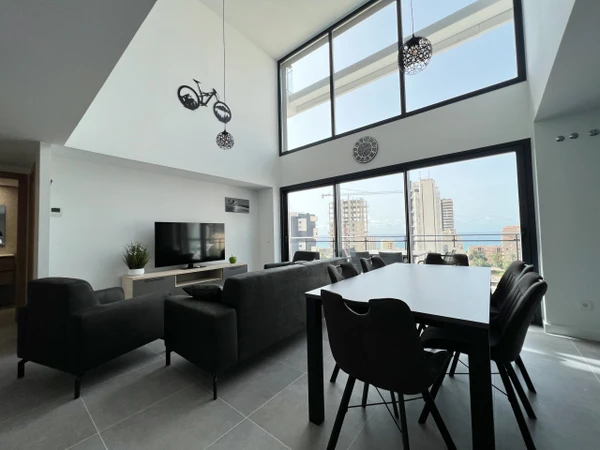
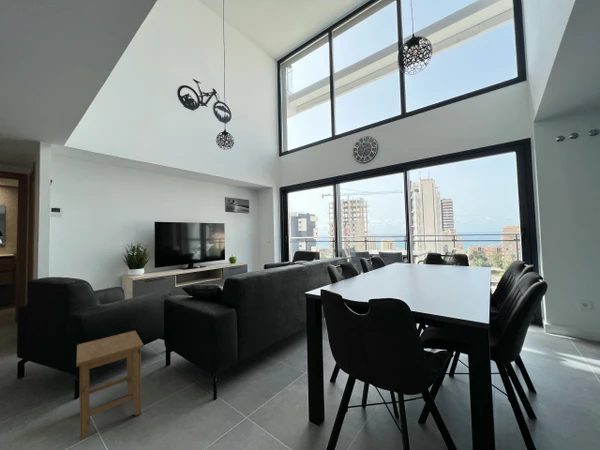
+ stool [75,330,145,441]
